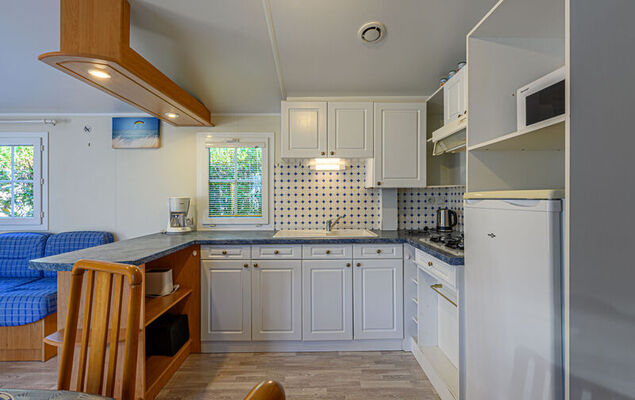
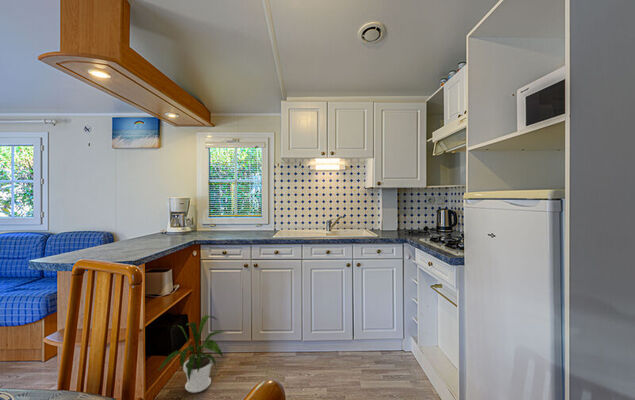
+ house plant [155,314,228,394]
